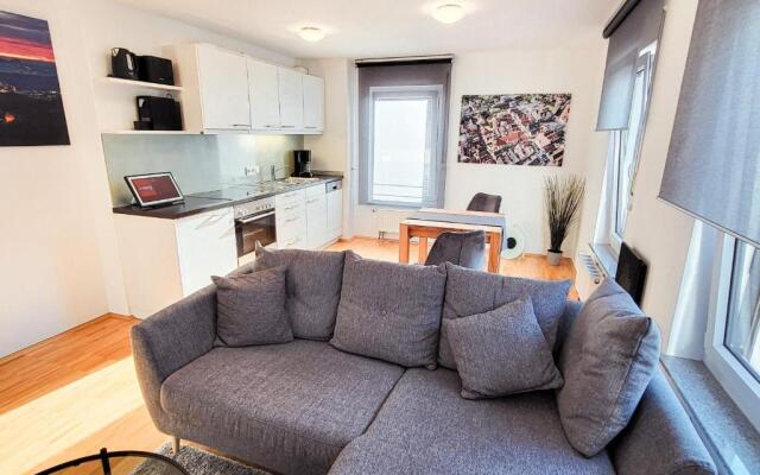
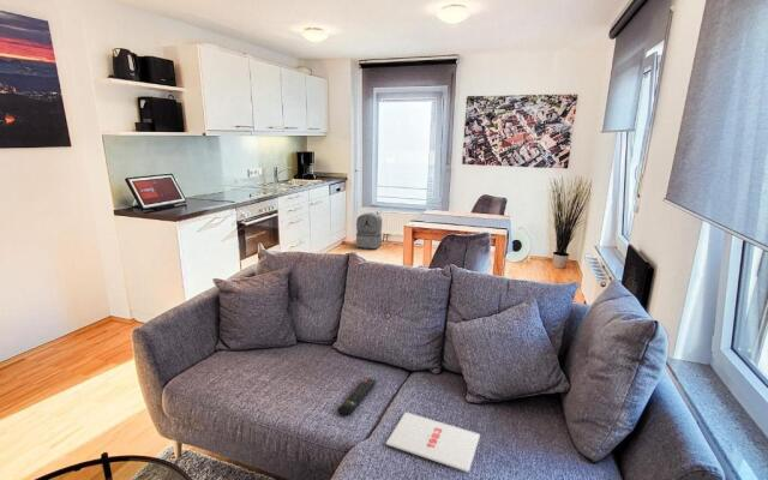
+ magazine [385,412,481,473]
+ remote control [336,377,377,416]
+ backpack [355,211,383,250]
